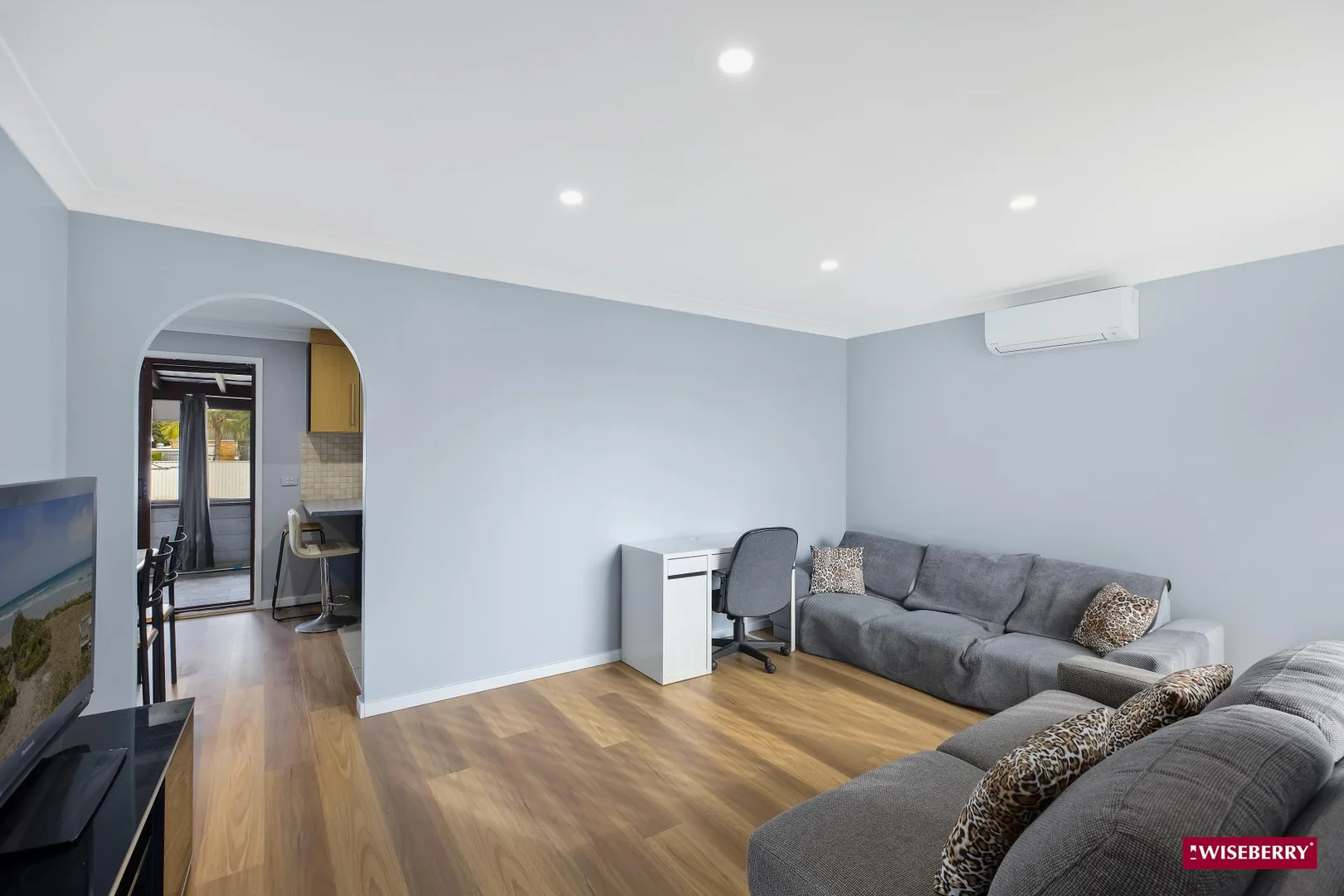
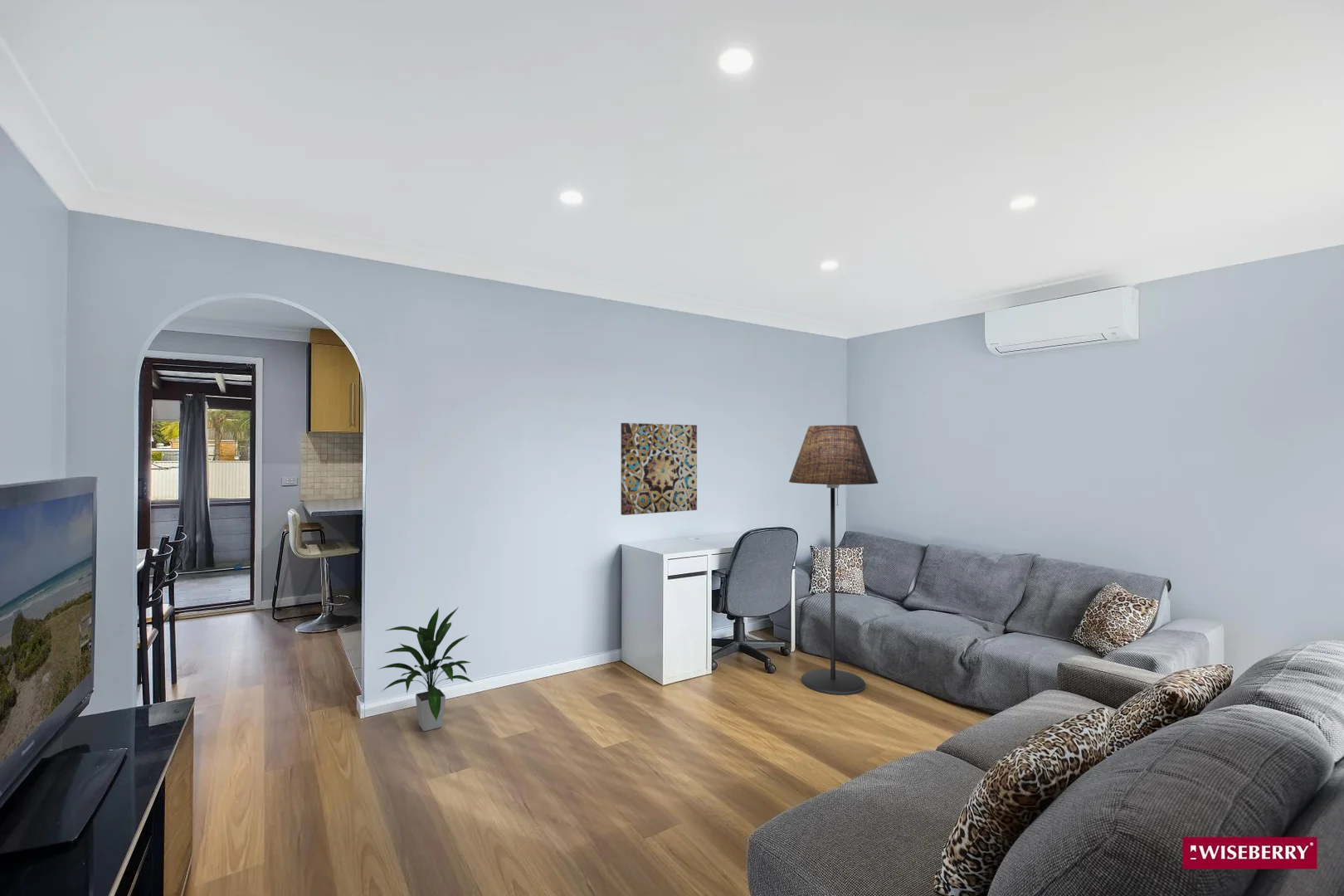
+ indoor plant [377,606,475,732]
+ floor lamp [788,425,879,695]
+ wall art [620,422,698,516]
